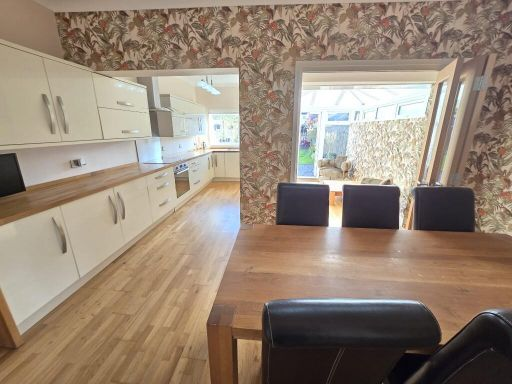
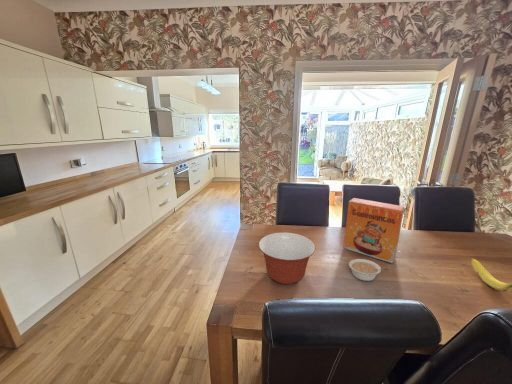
+ legume [348,258,390,282]
+ mixing bowl [258,232,316,285]
+ banana [470,258,512,292]
+ cereal box [343,197,405,264]
